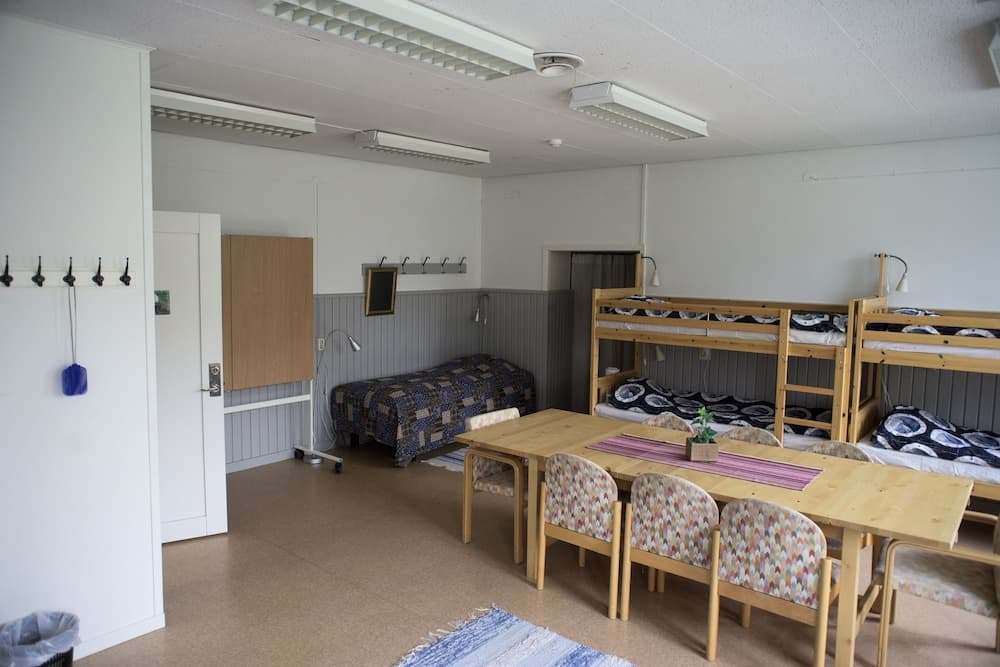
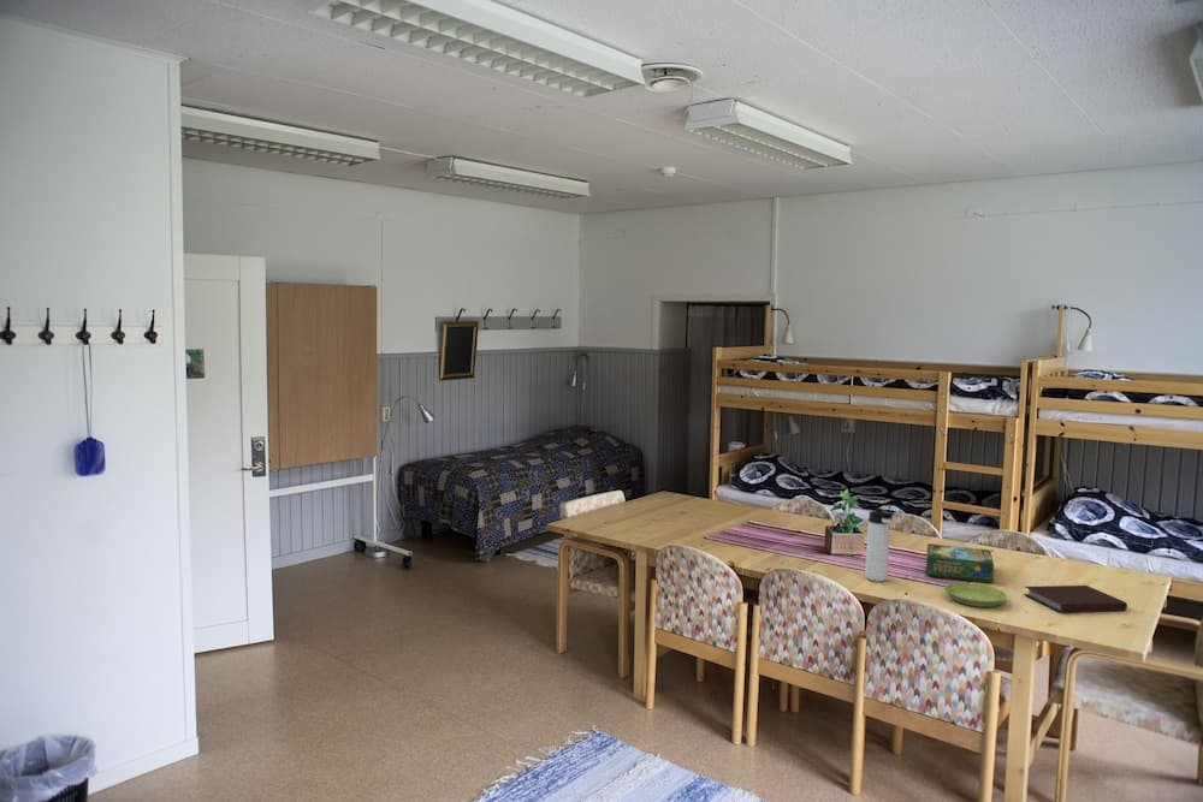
+ notebook [1023,584,1128,613]
+ board game [925,542,995,584]
+ thermos bottle [864,507,895,583]
+ saucer [943,582,1008,608]
